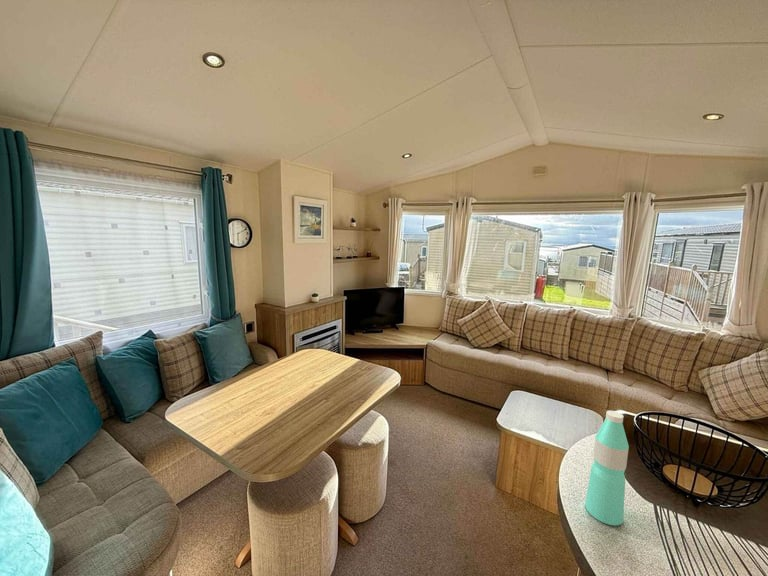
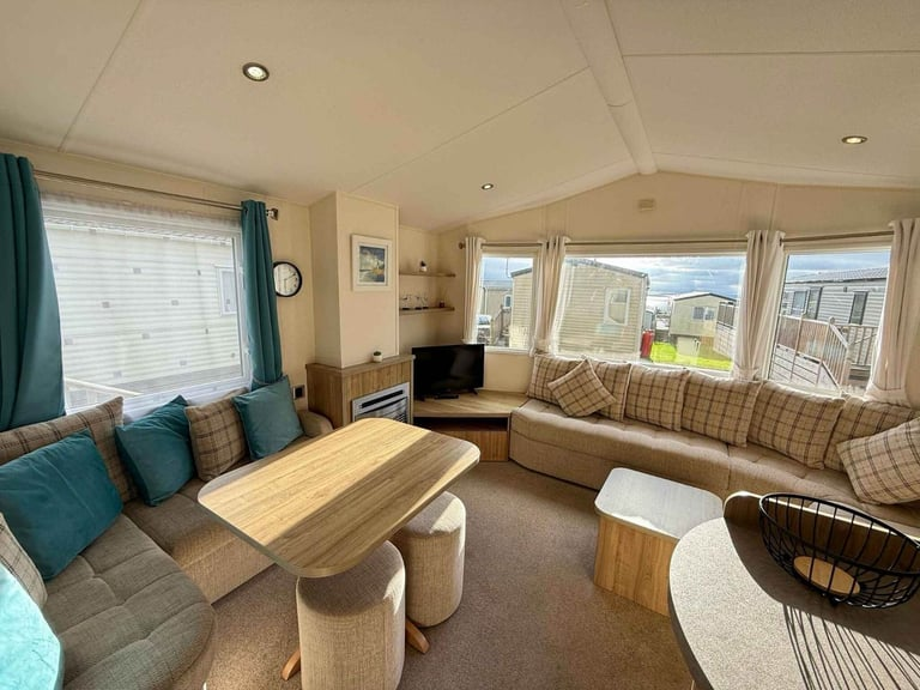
- water bottle [584,410,630,526]
